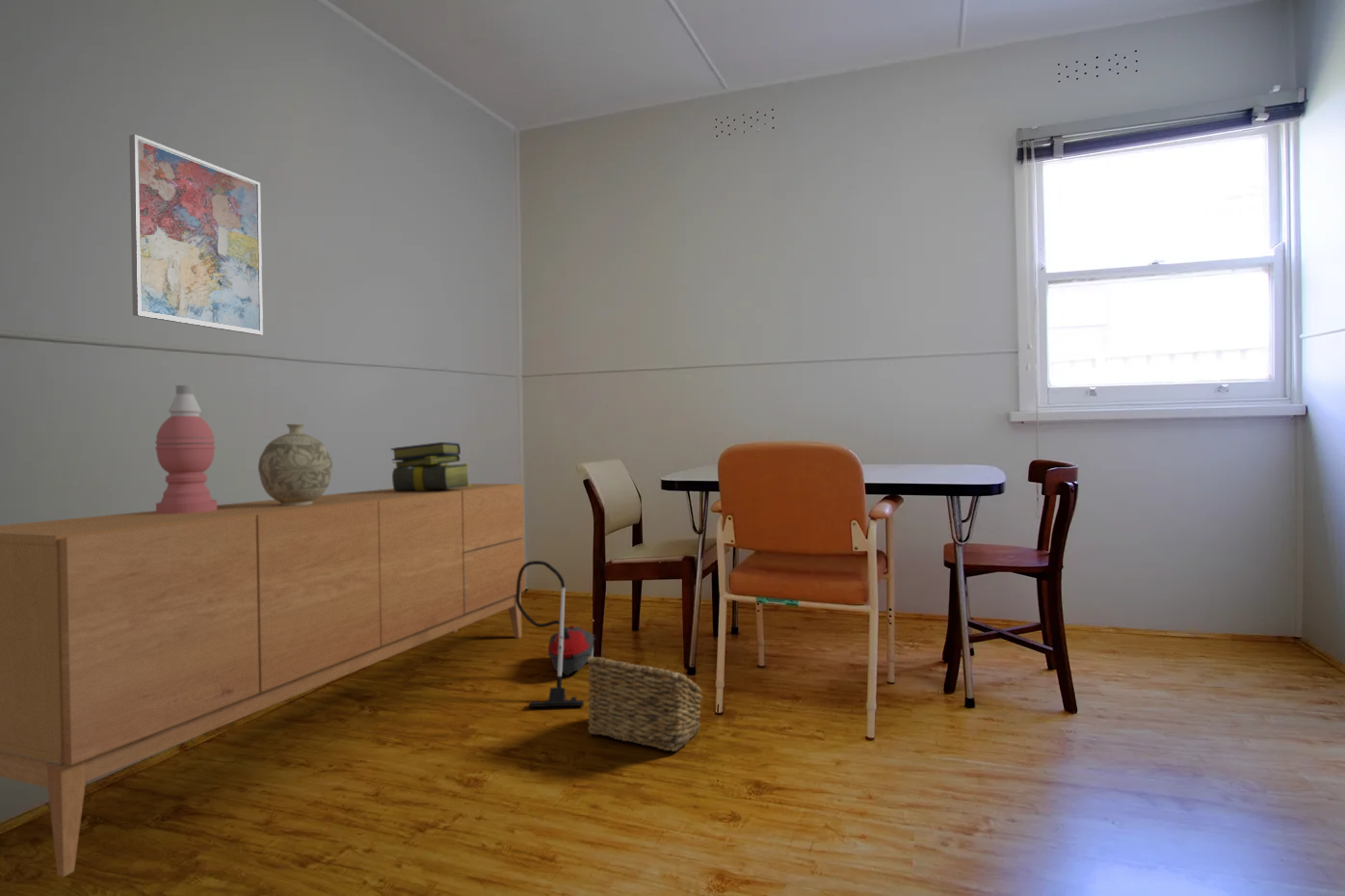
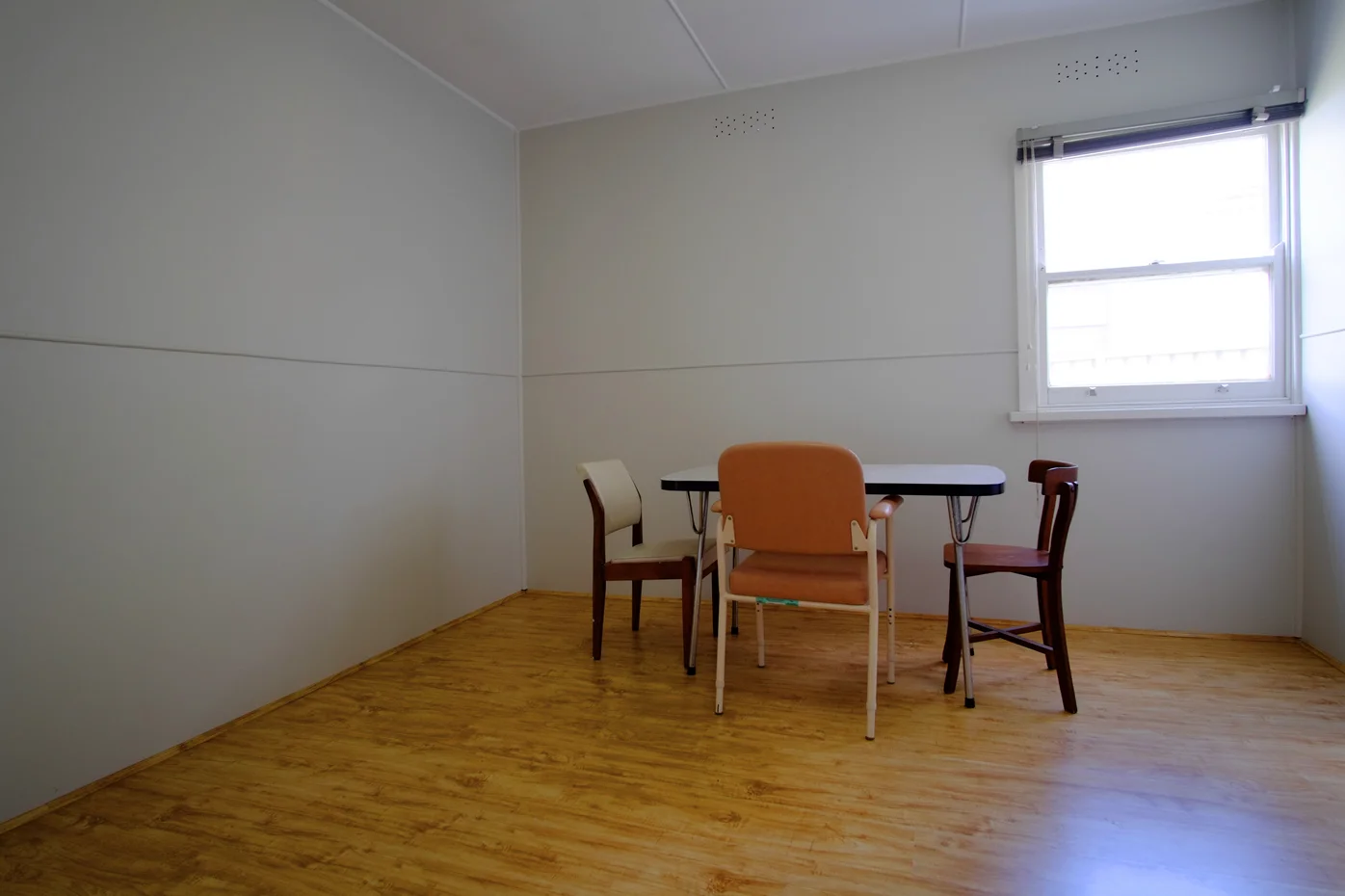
- basket [587,656,703,752]
- vacuum cleaner [516,560,595,708]
- sideboard [0,483,526,878]
- decorative vase [257,423,333,506]
- stack of books [390,441,471,491]
- table lamp [154,384,218,514]
- wall art [128,133,264,336]
